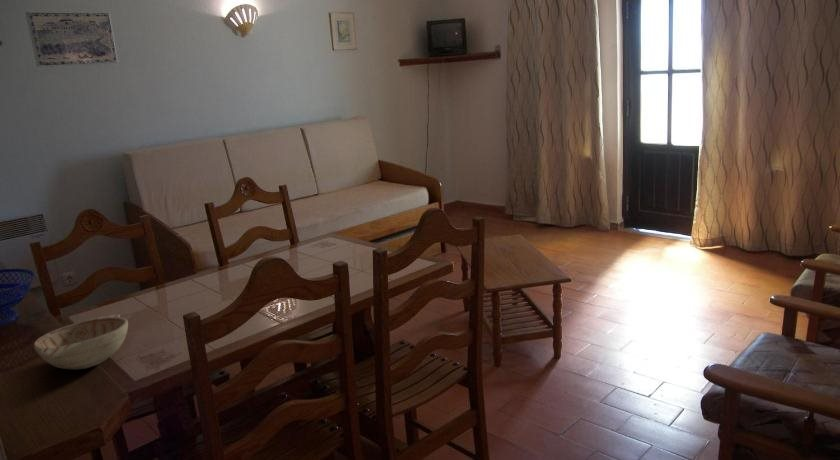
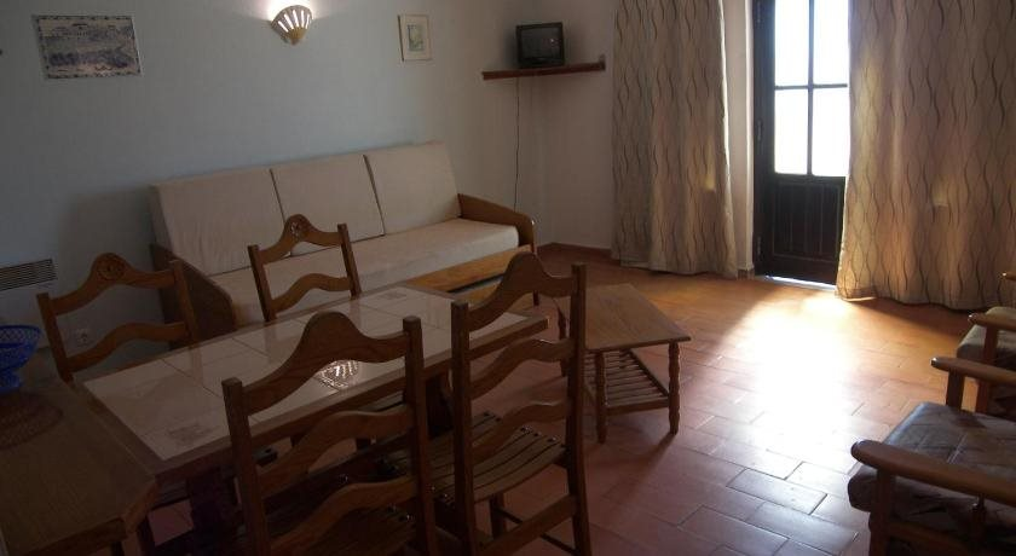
- decorative bowl [33,314,129,370]
